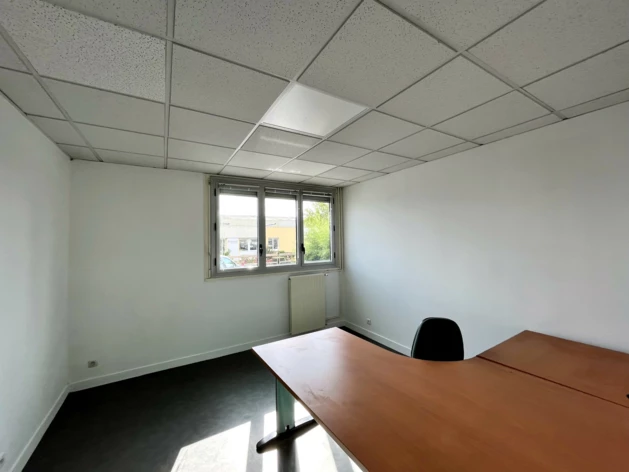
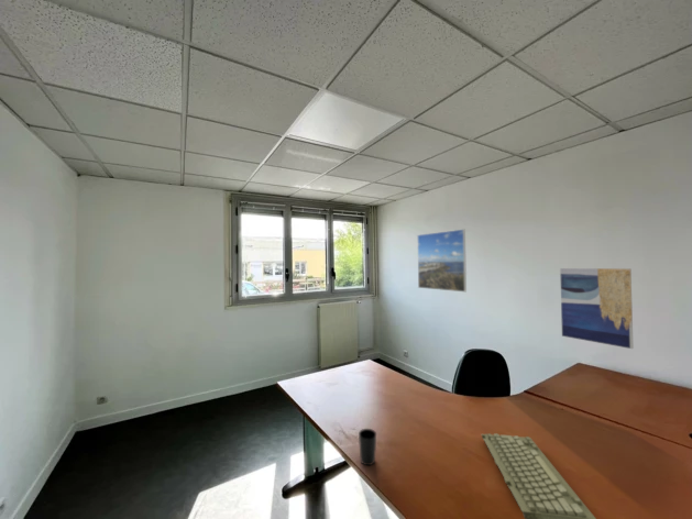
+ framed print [417,228,468,292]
+ cup [358,428,377,466]
+ wall art [559,267,635,350]
+ keyboard [481,432,597,519]
